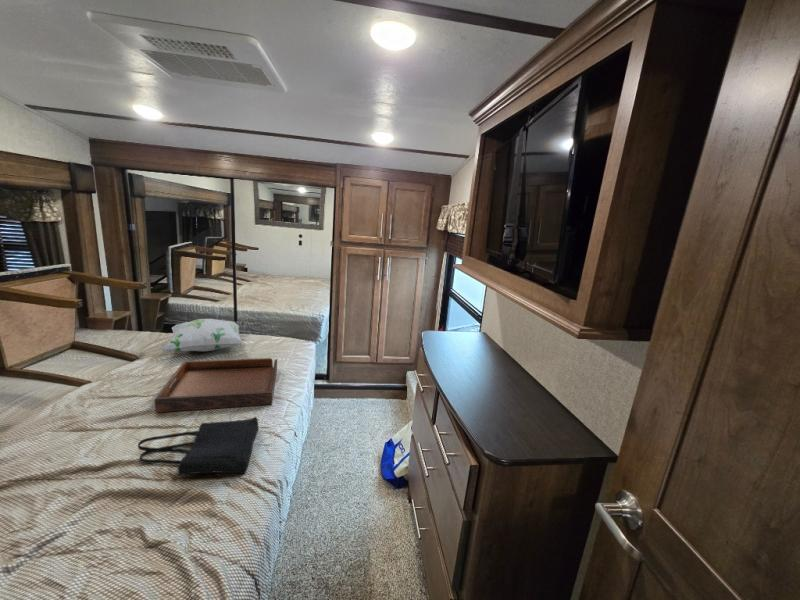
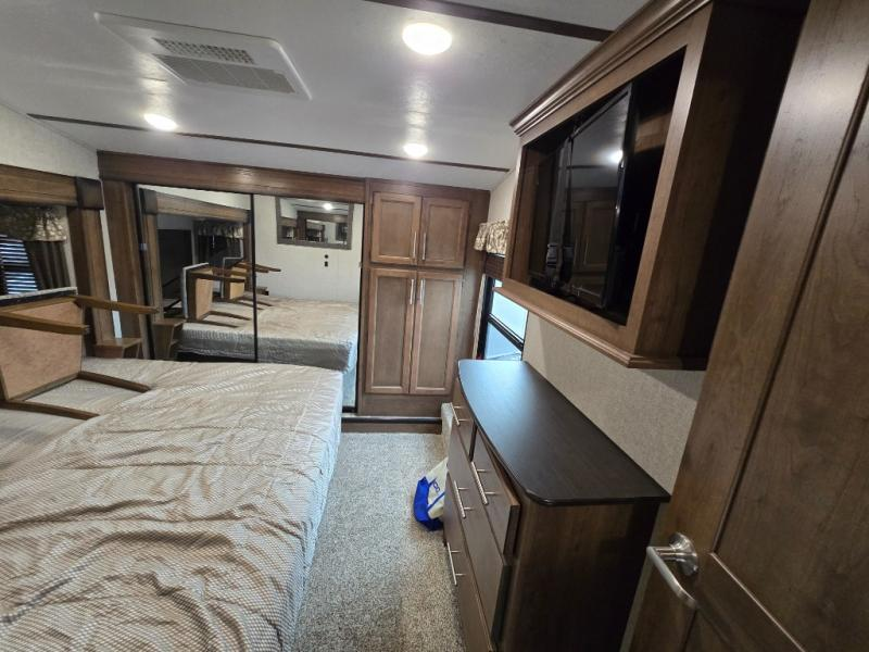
- tote bag [137,416,260,476]
- decorative pillow [160,318,245,353]
- serving tray [154,357,278,413]
